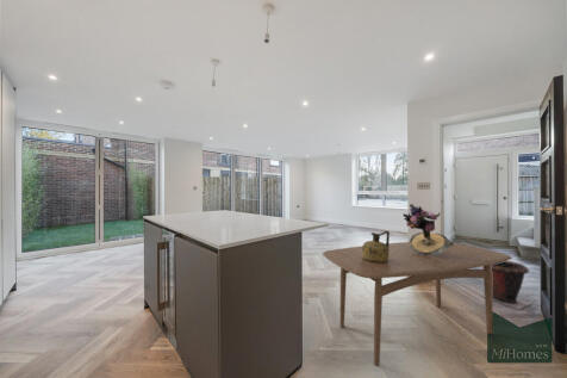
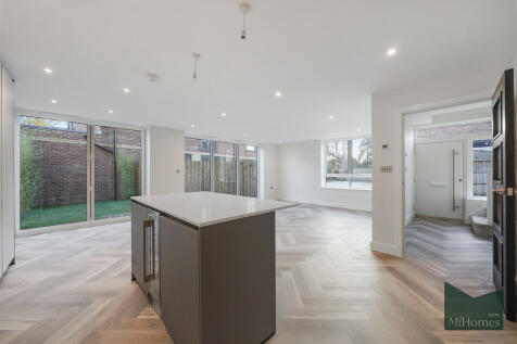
- waste bin [480,260,534,310]
- dining table [322,241,513,367]
- ceramic jug [362,230,391,262]
- bouquet [401,203,455,256]
